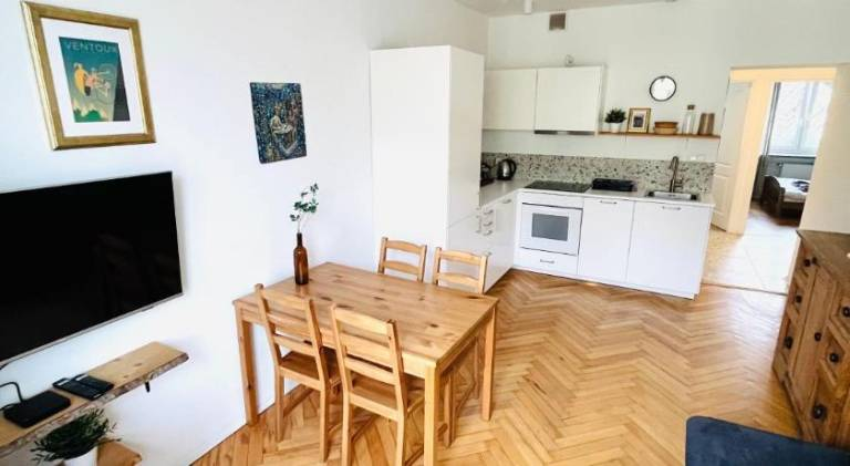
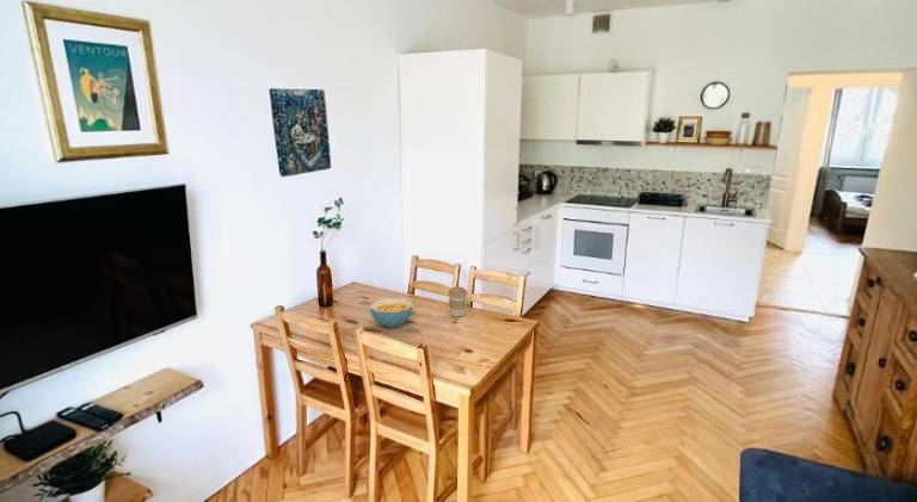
+ coffee cup [447,285,469,317]
+ cereal bowl [369,297,414,329]
